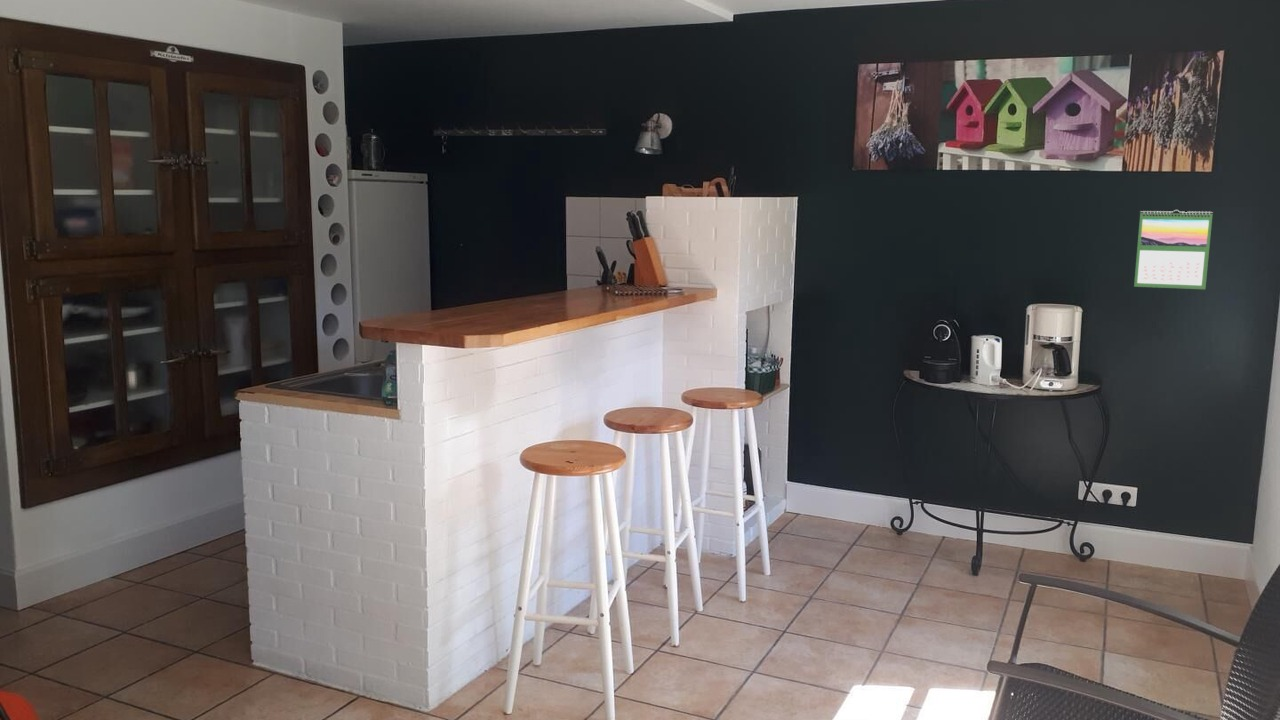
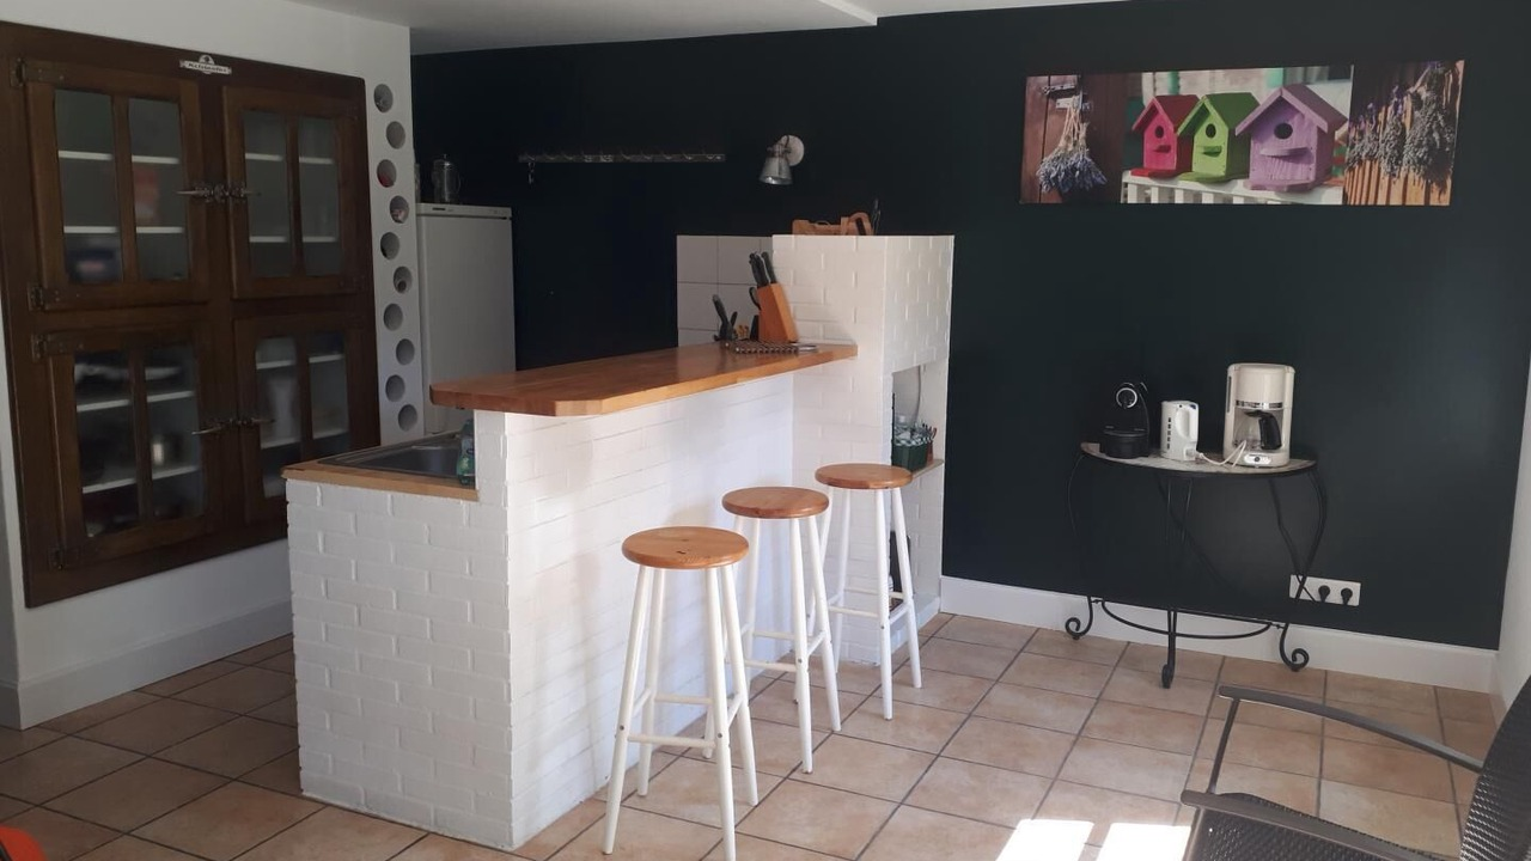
- calendar [1133,209,1214,290]
